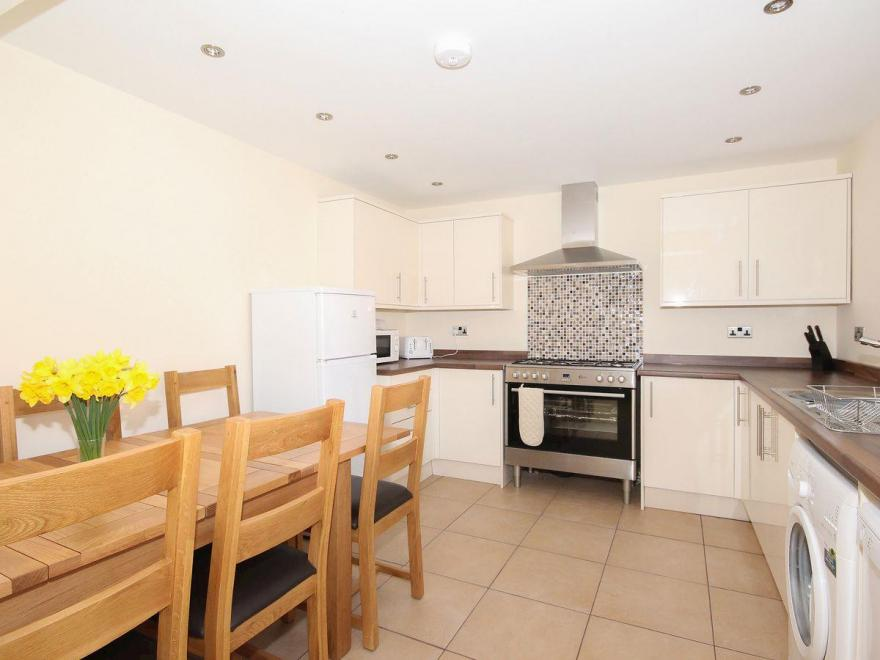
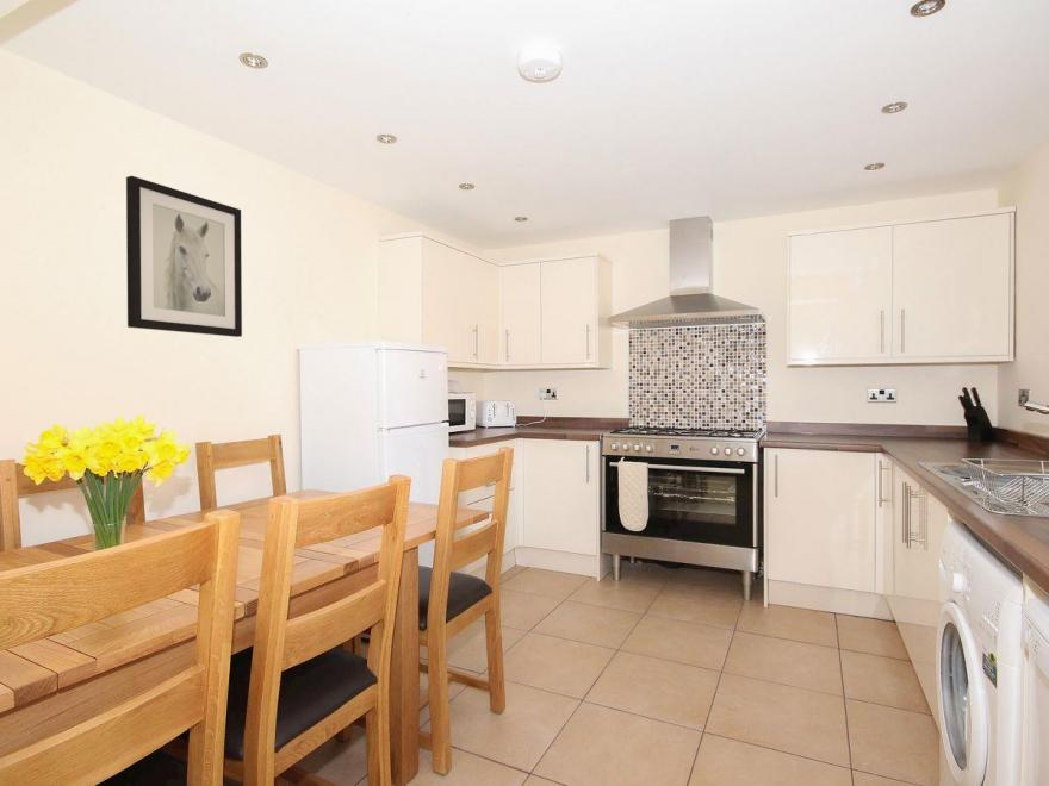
+ wall art [125,175,243,338]
